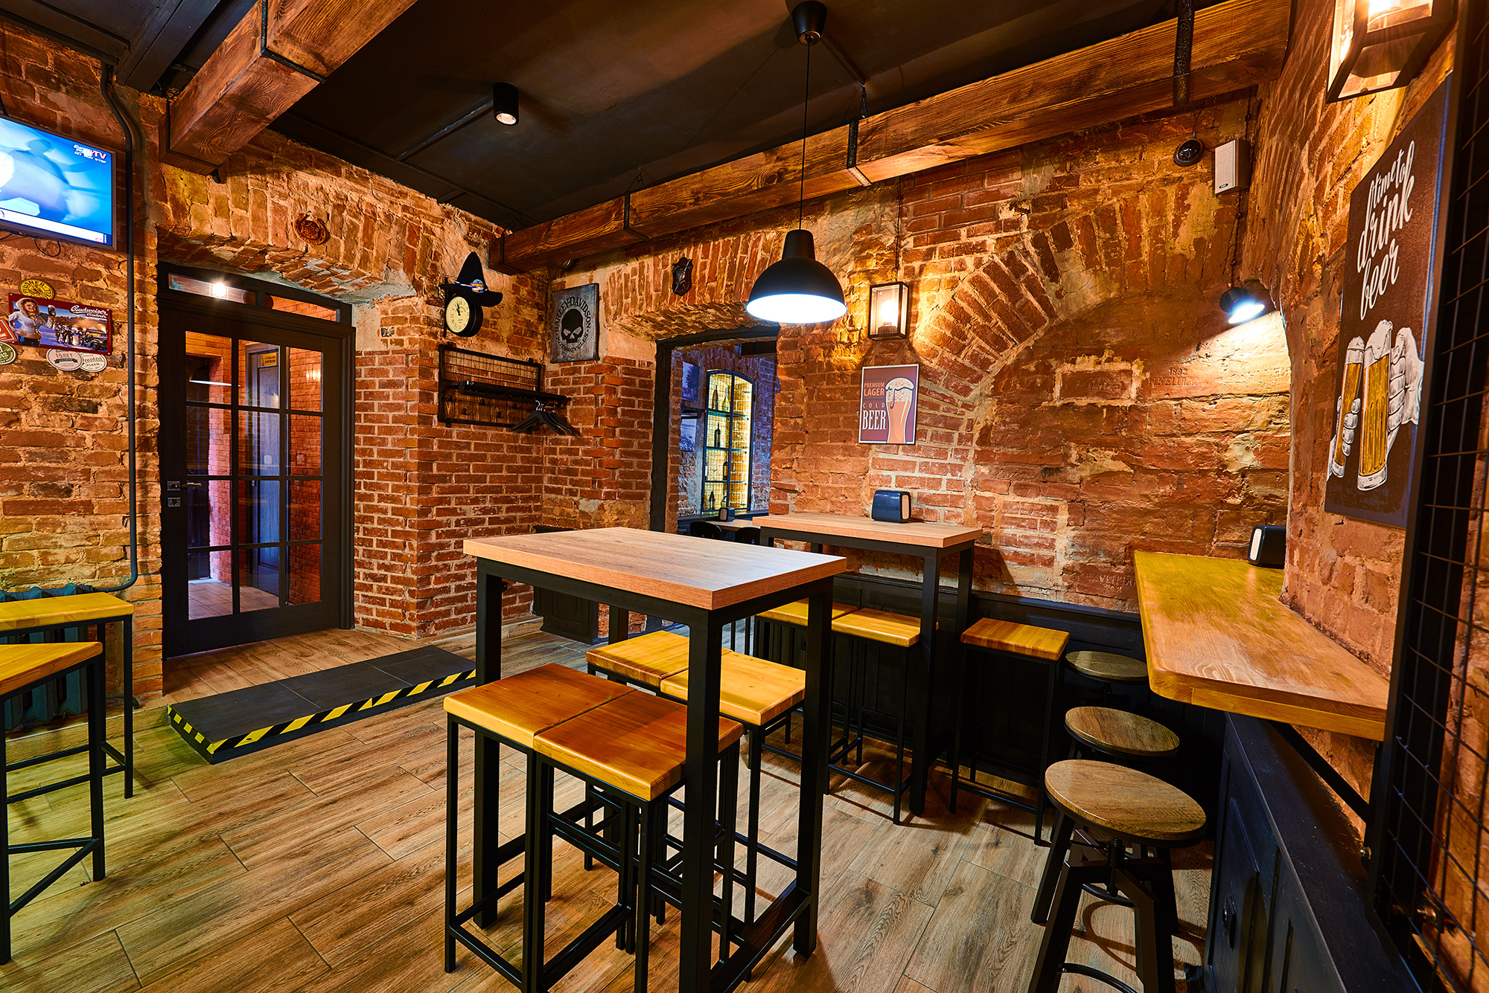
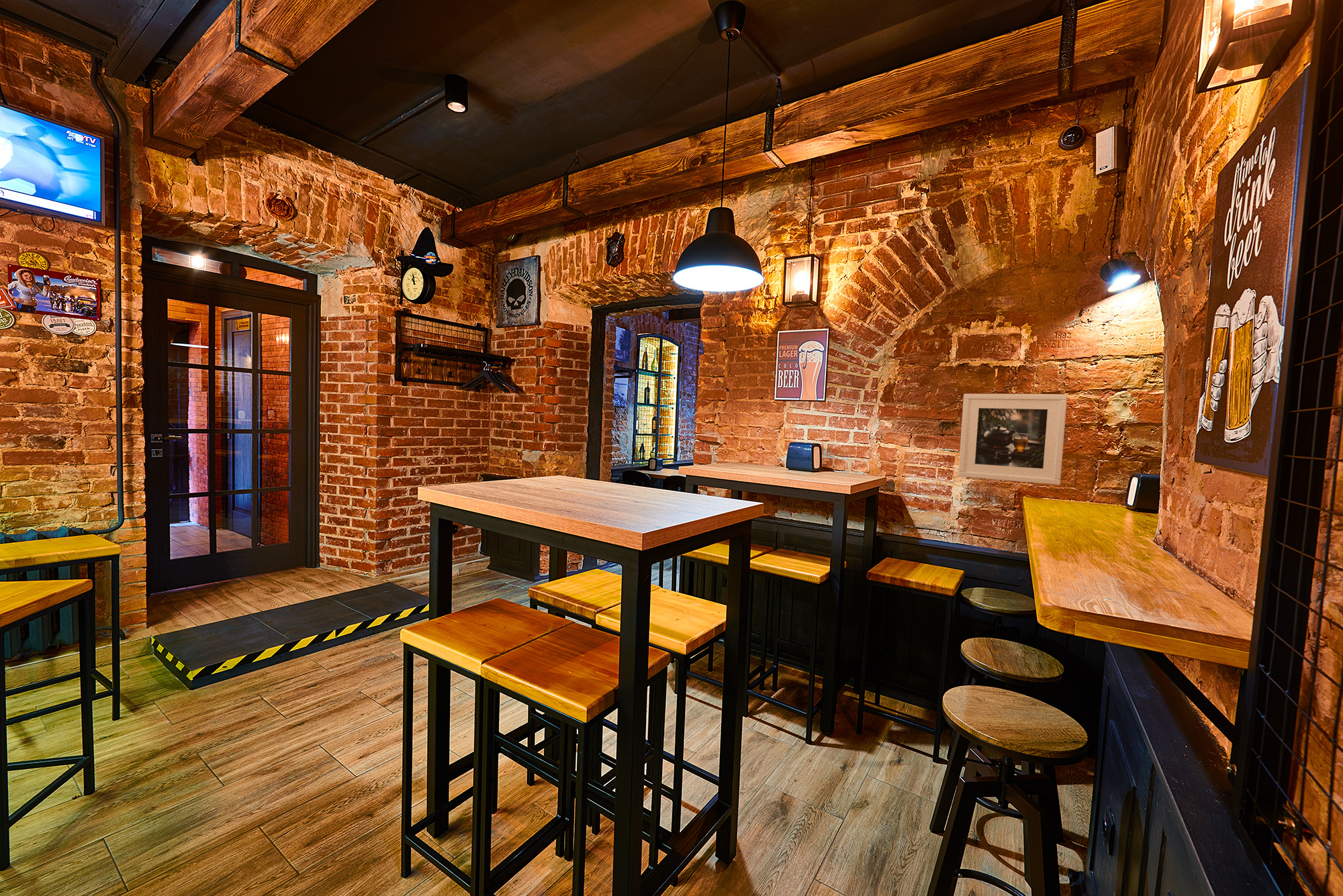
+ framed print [958,393,1068,485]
